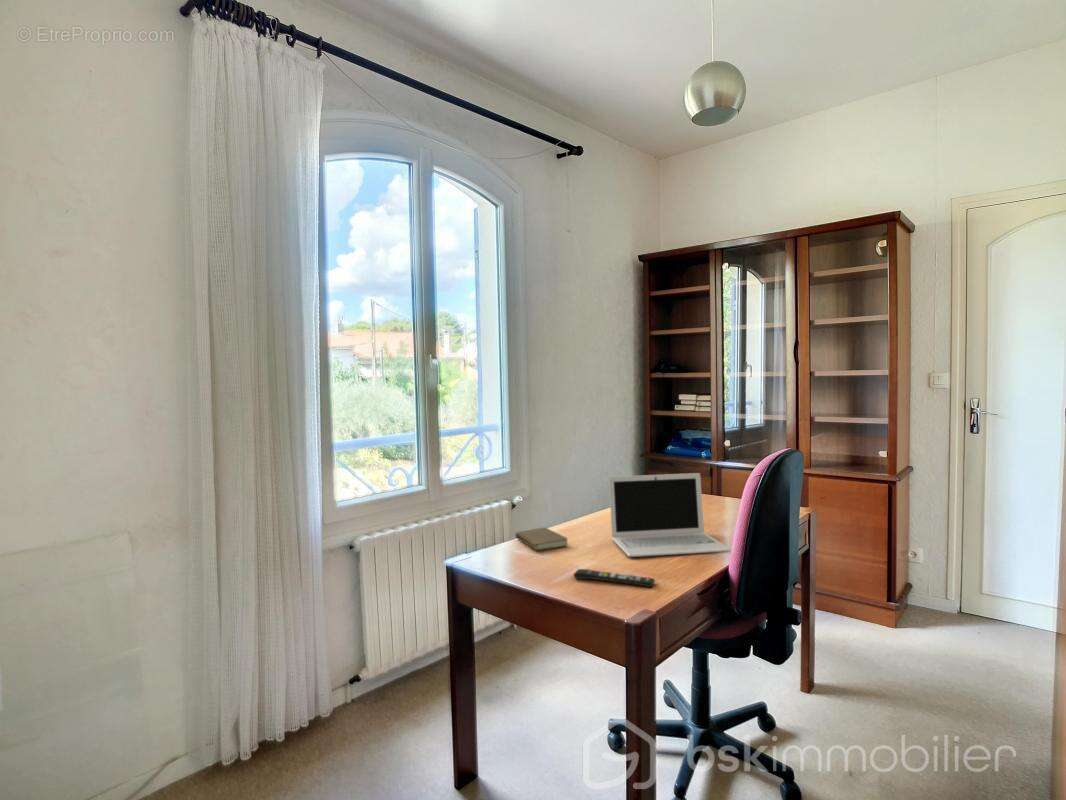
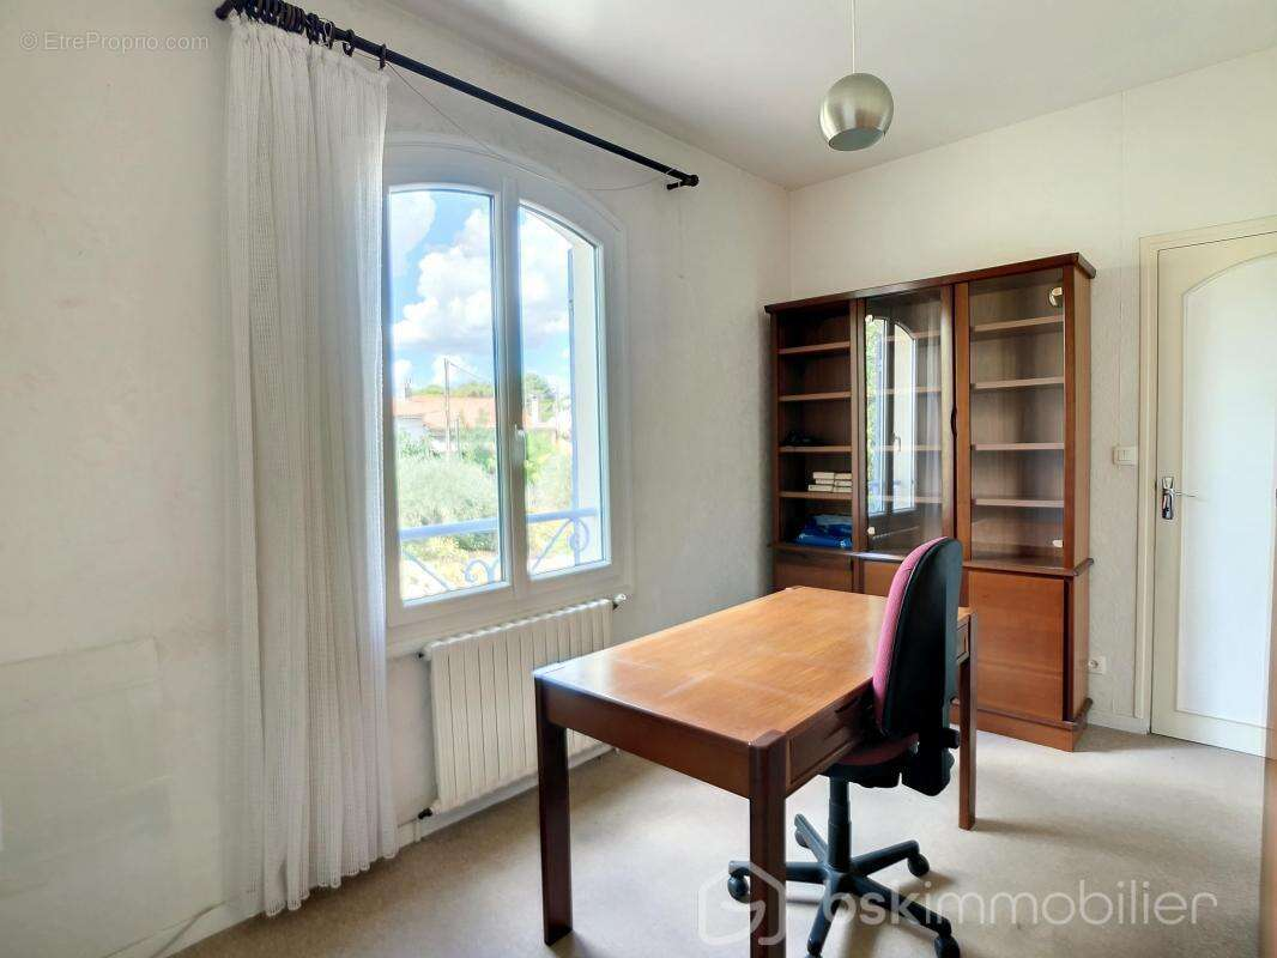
- book [514,526,569,551]
- remote control [572,568,656,588]
- laptop [608,472,732,558]
